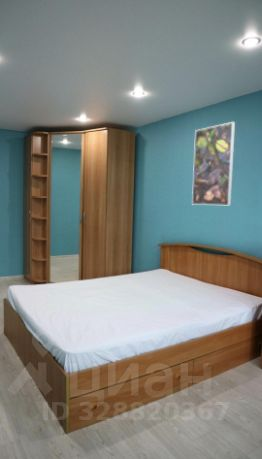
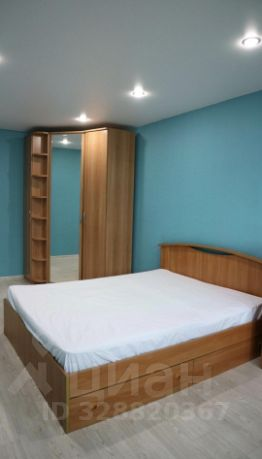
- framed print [191,121,236,206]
